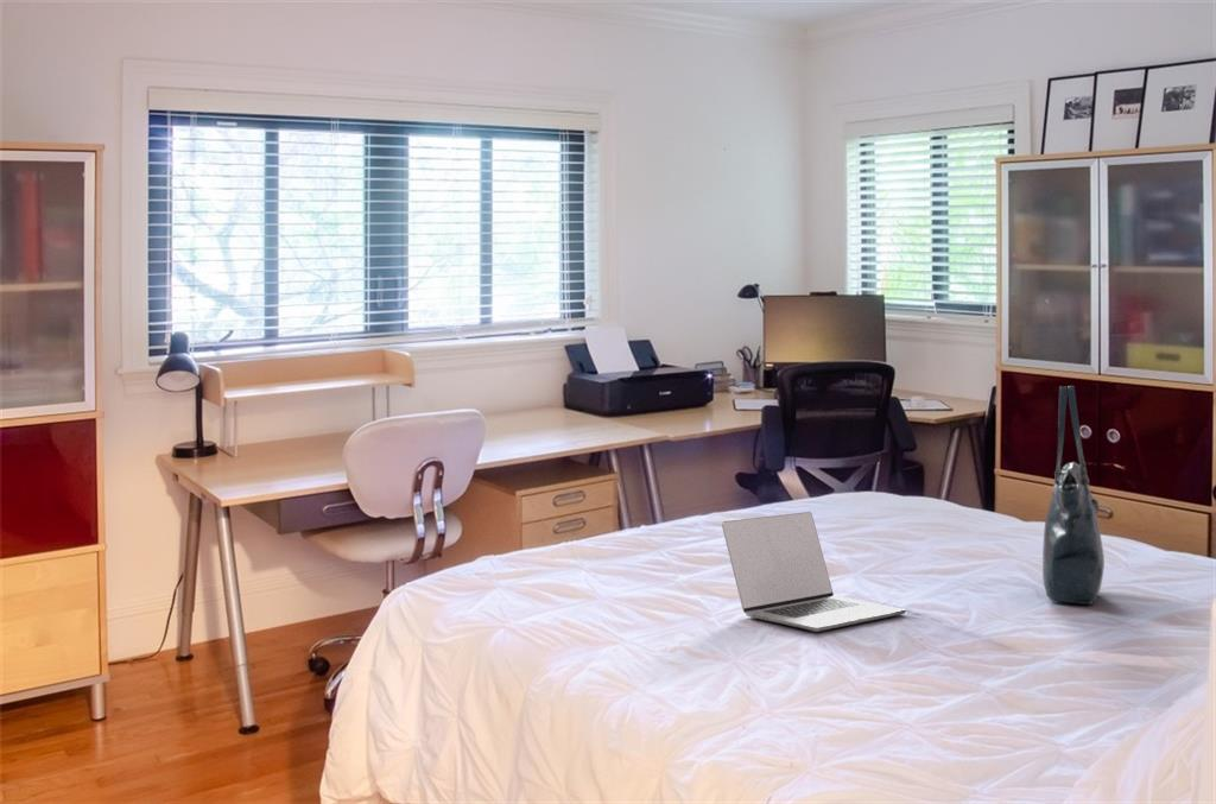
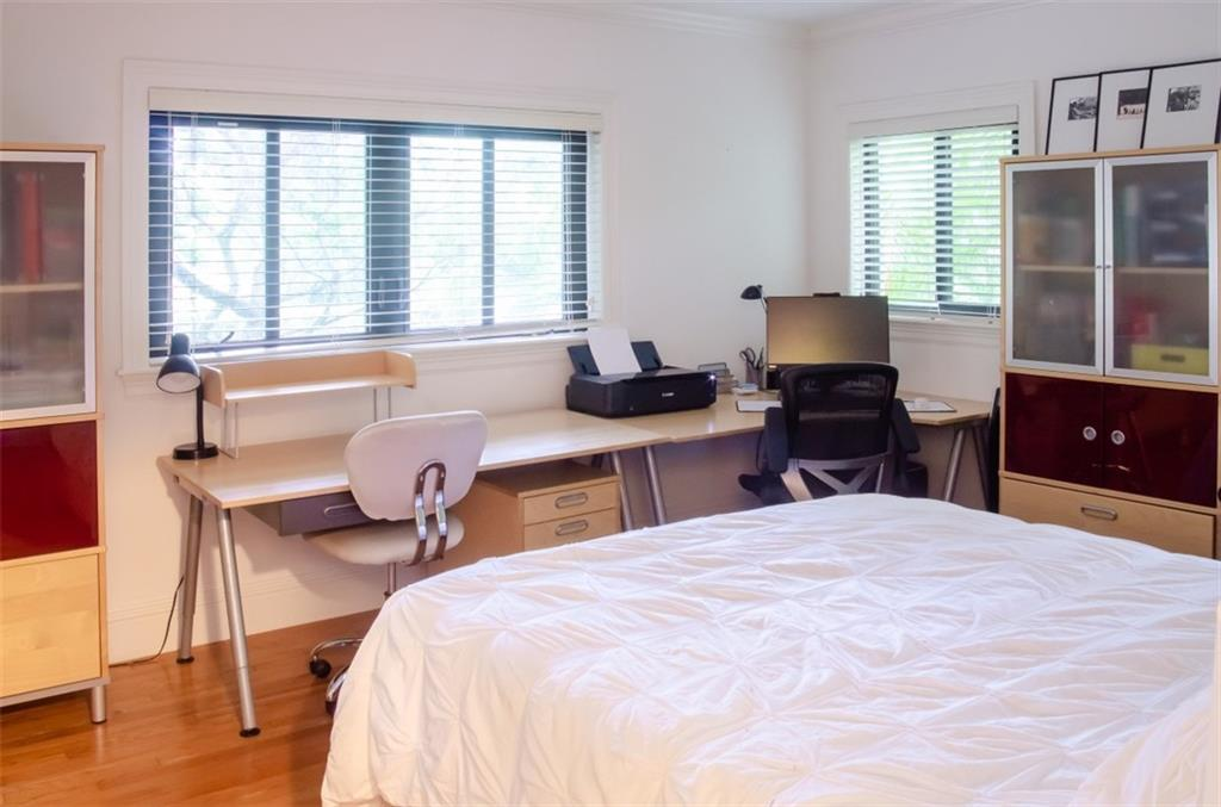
- laptop [721,511,906,633]
- tote bag [1041,385,1106,606]
